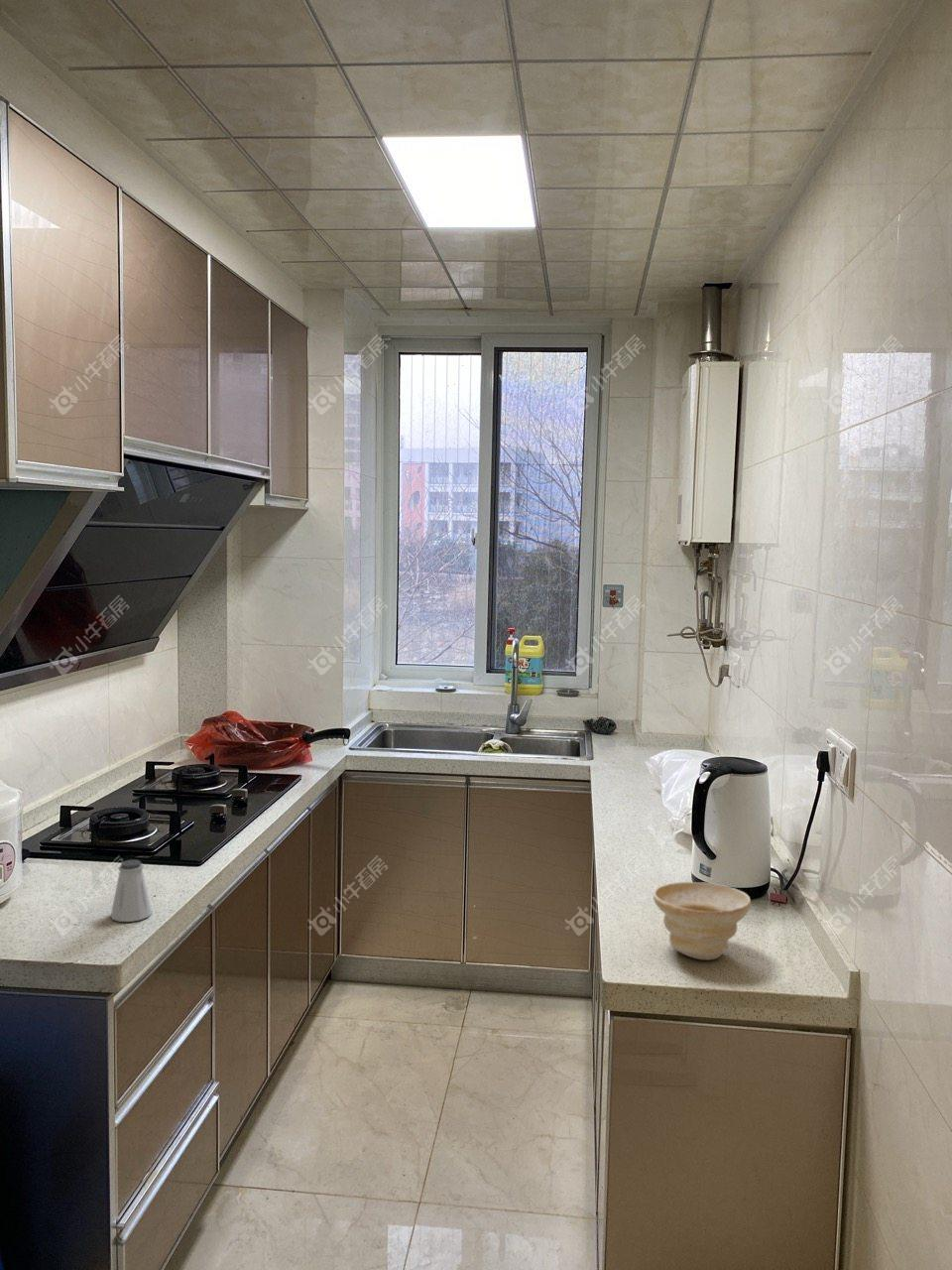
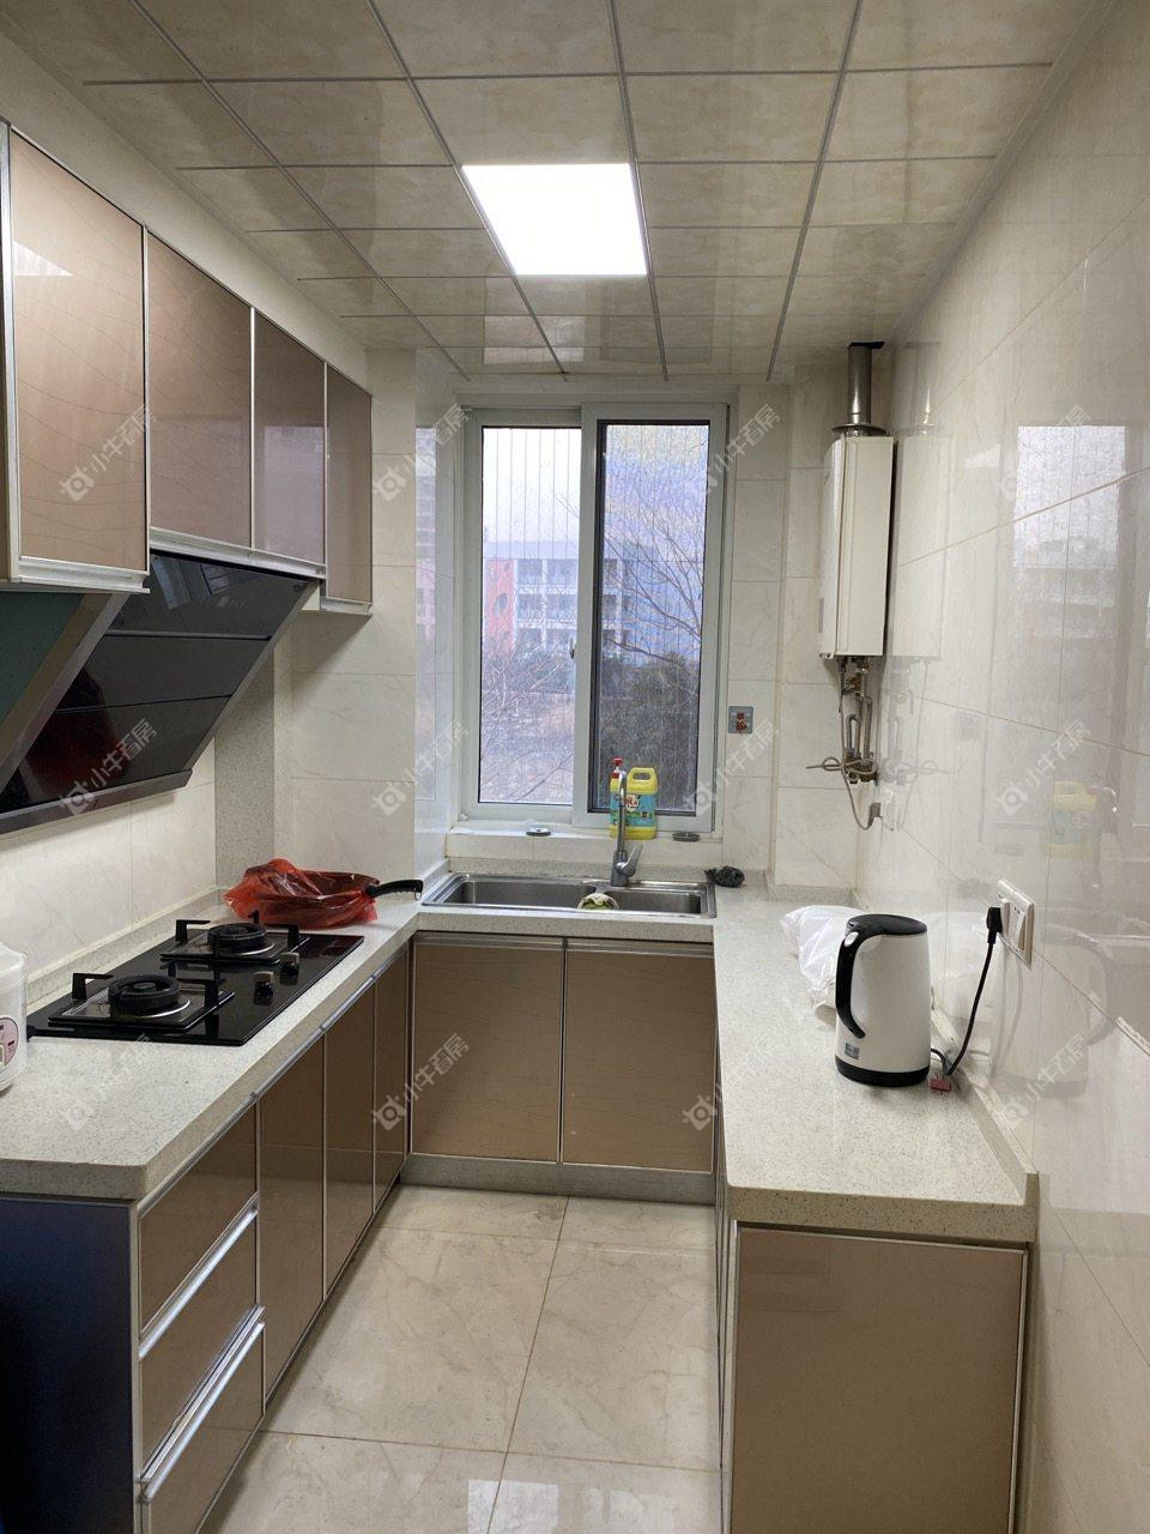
- bowl [653,881,752,961]
- saltshaker [110,859,153,923]
